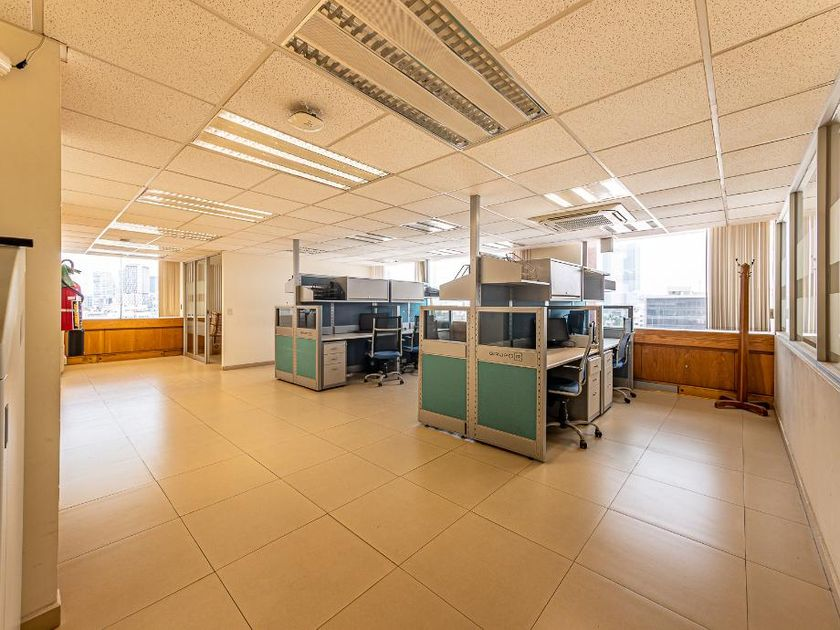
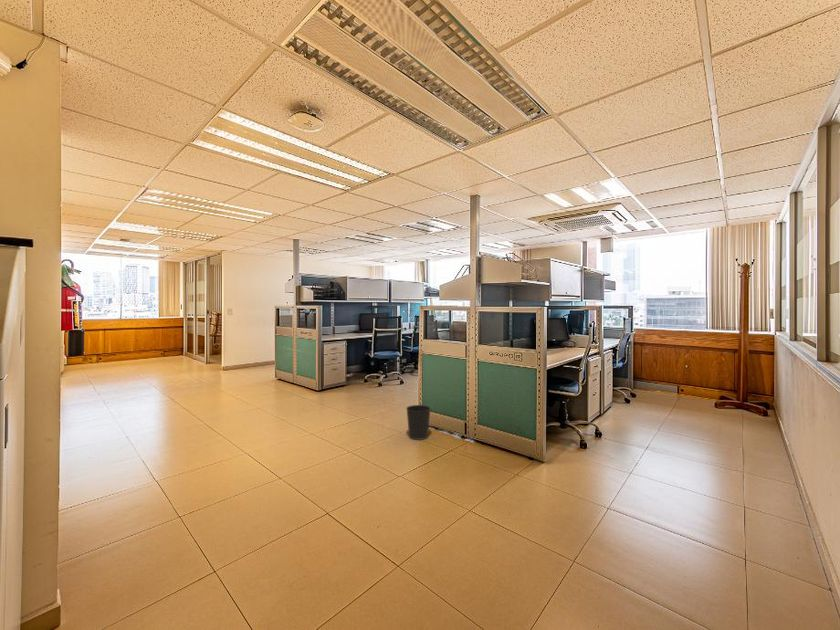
+ wastebasket [405,404,432,441]
